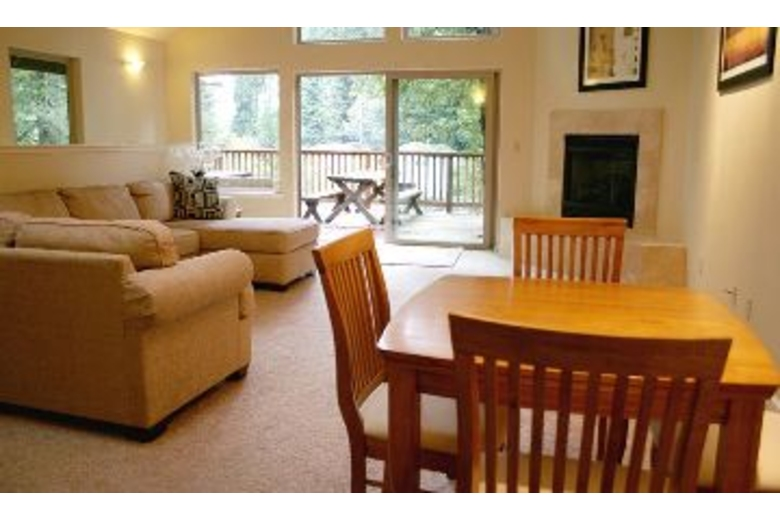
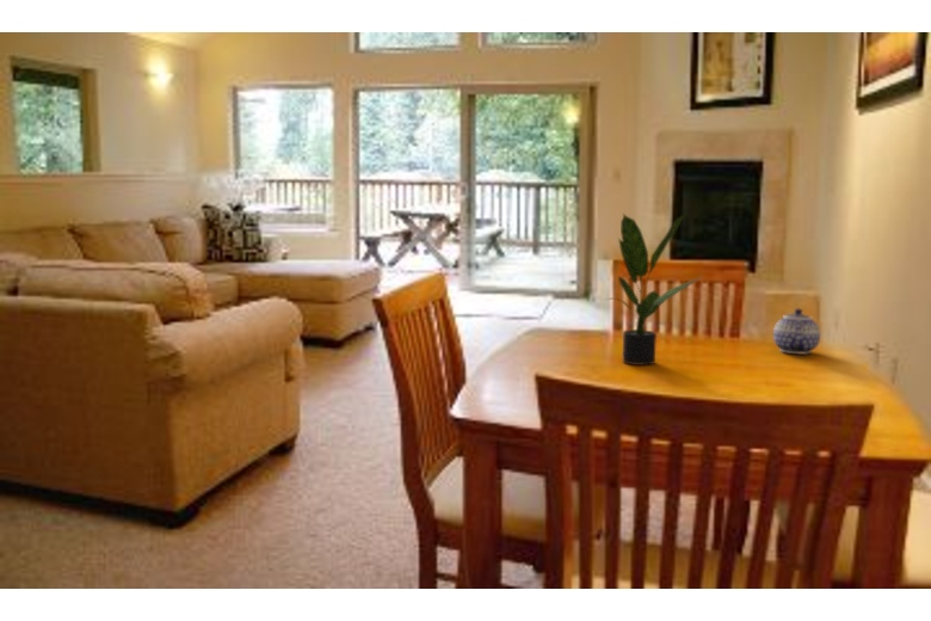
+ teapot [772,307,821,355]
+ potted plant [605,211,701,365]
